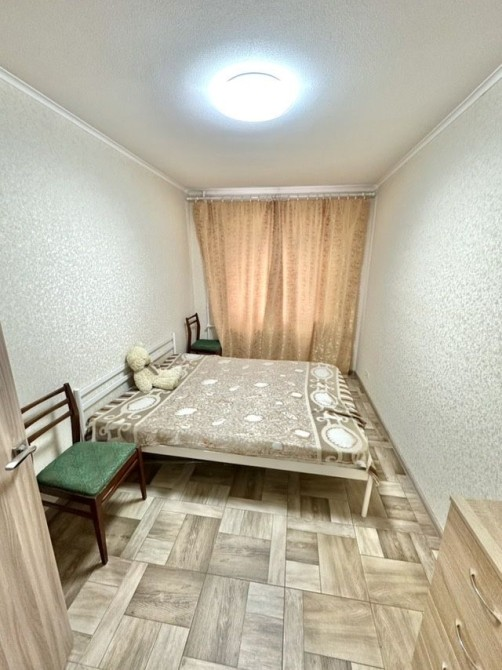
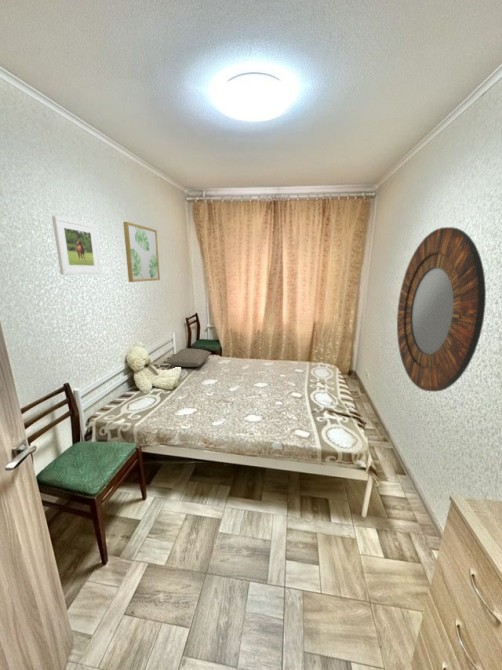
+ pillow [164,348,212,368]
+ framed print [51,215,103,276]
+ home mirror [396,226,487,393]
+ wall art [122,221,161,283]
